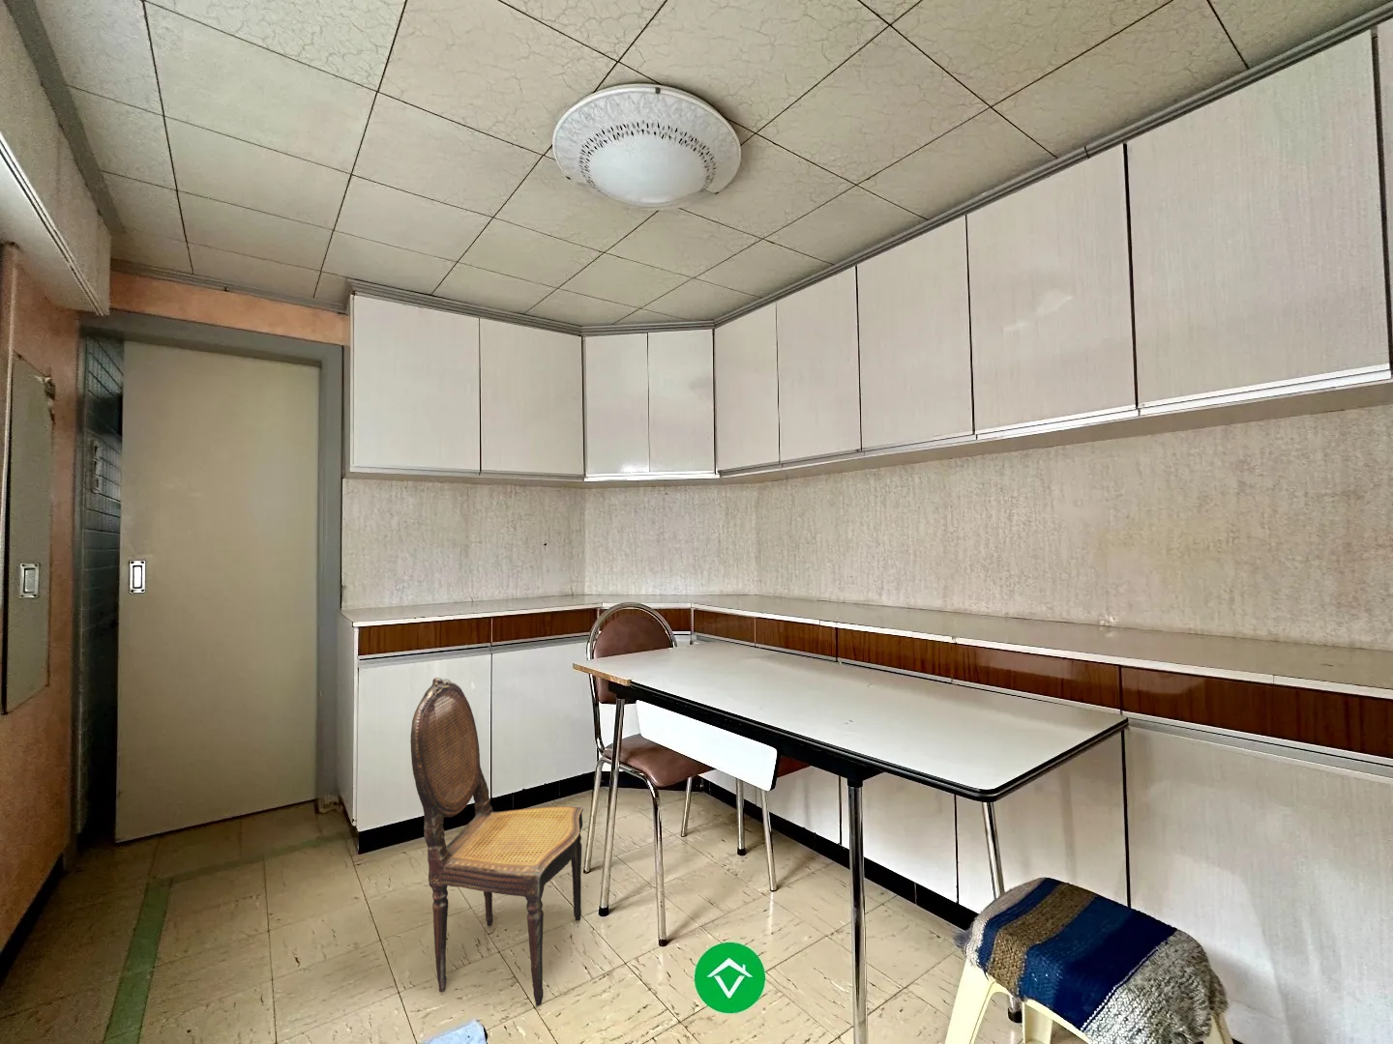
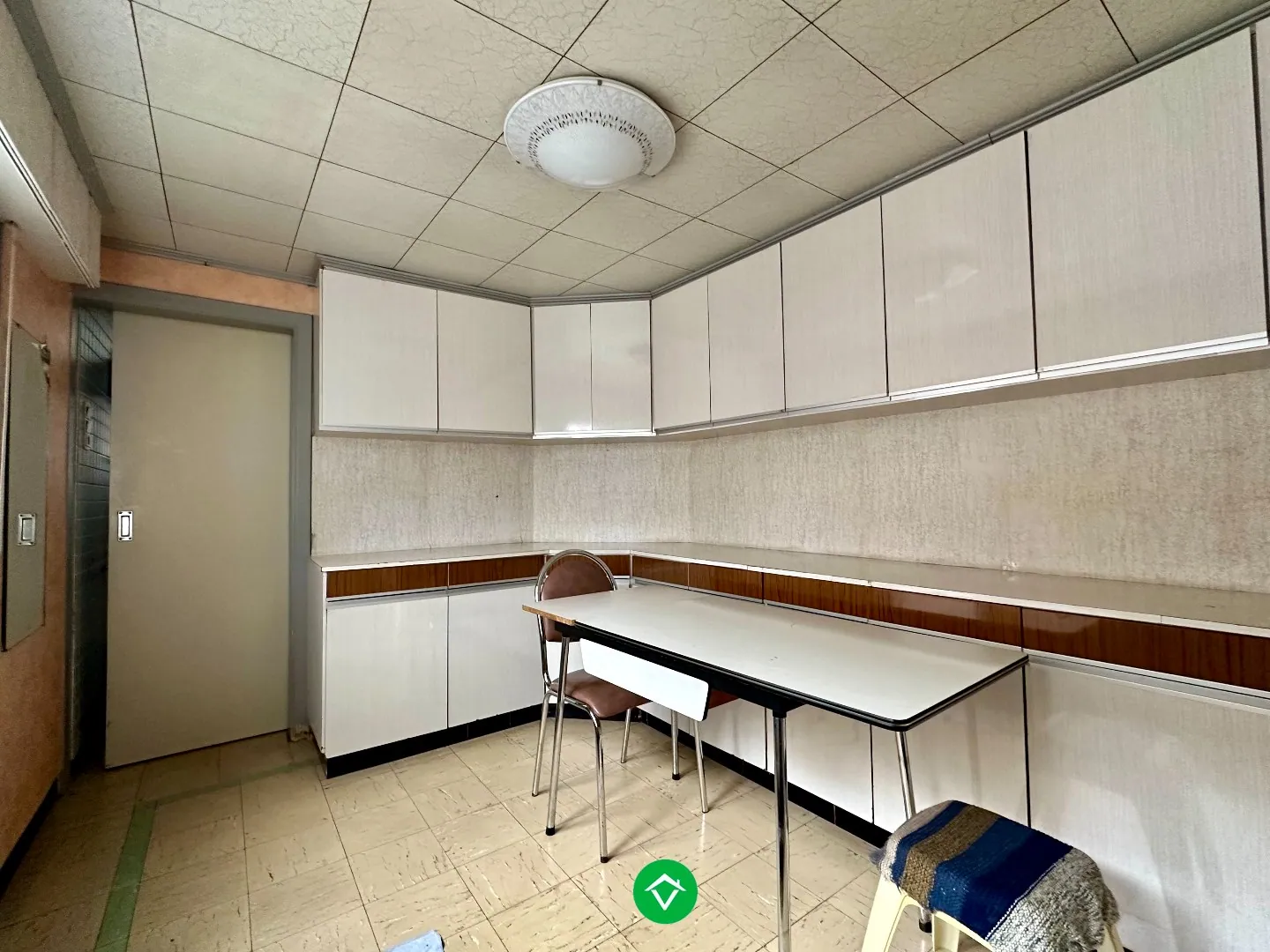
- dining chair [409,677,585,1008]
